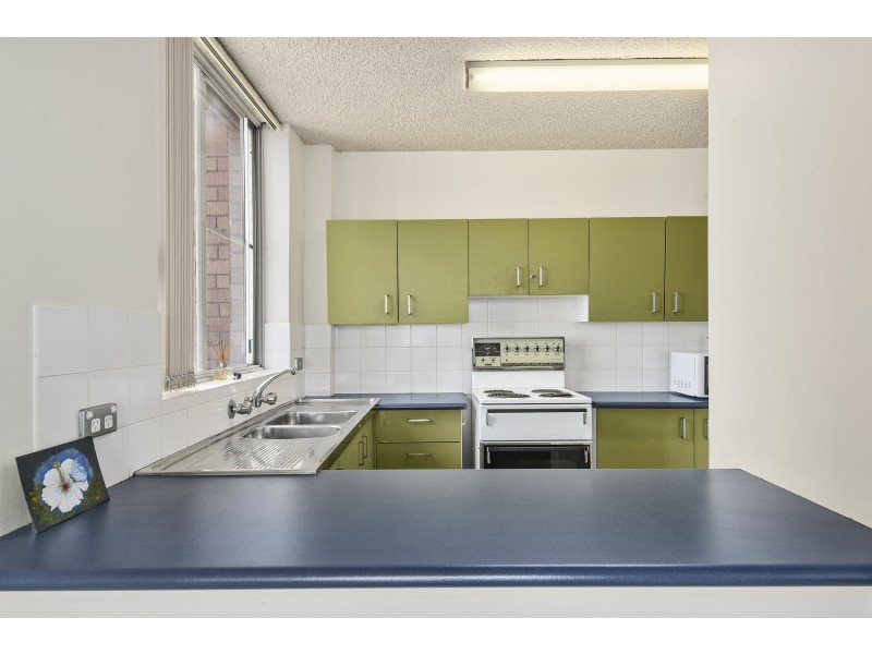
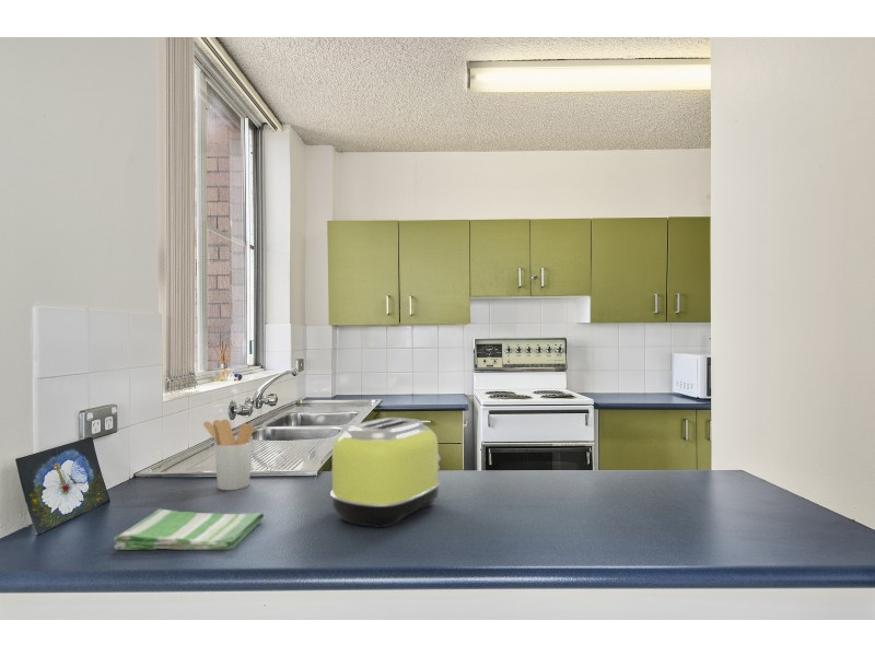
+ toaster [329,417,442,529]
+ utensil holder [202,418,255,491]
+ dish towel [112,507,265,551]
